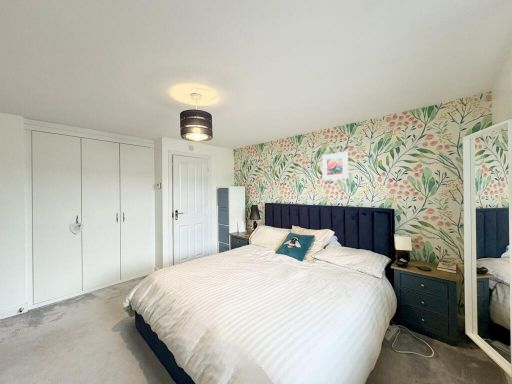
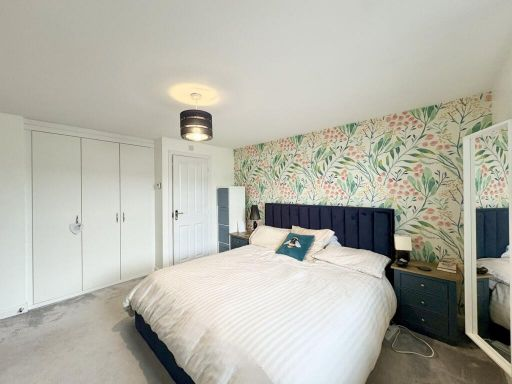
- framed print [321,151,349,181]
